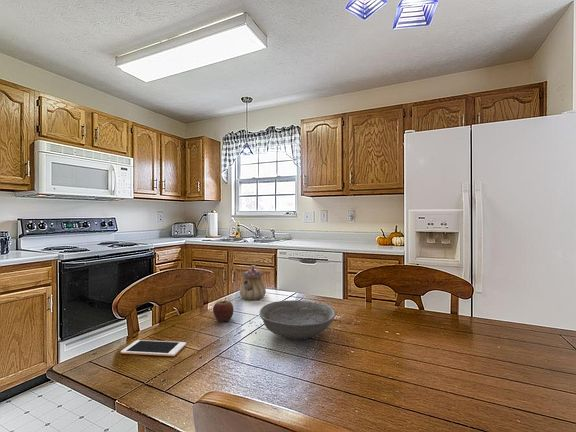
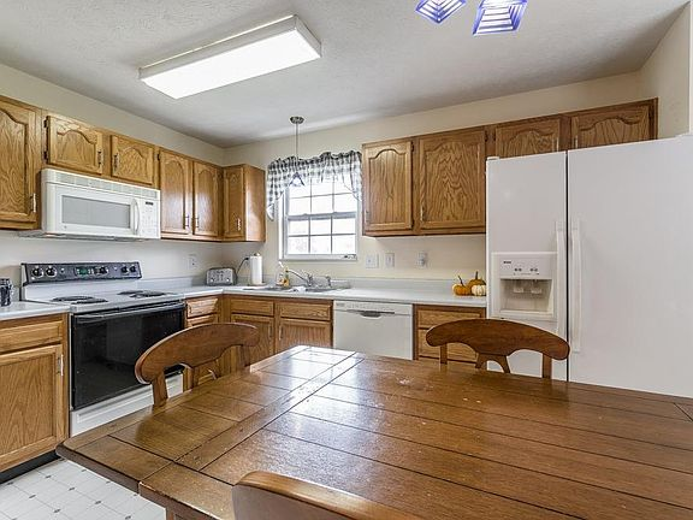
- bowl [259,299,336,341]
- cell phone [120,339,187,357]
- apple [212,297,235,323]
- teapot [239,264,267,301]
